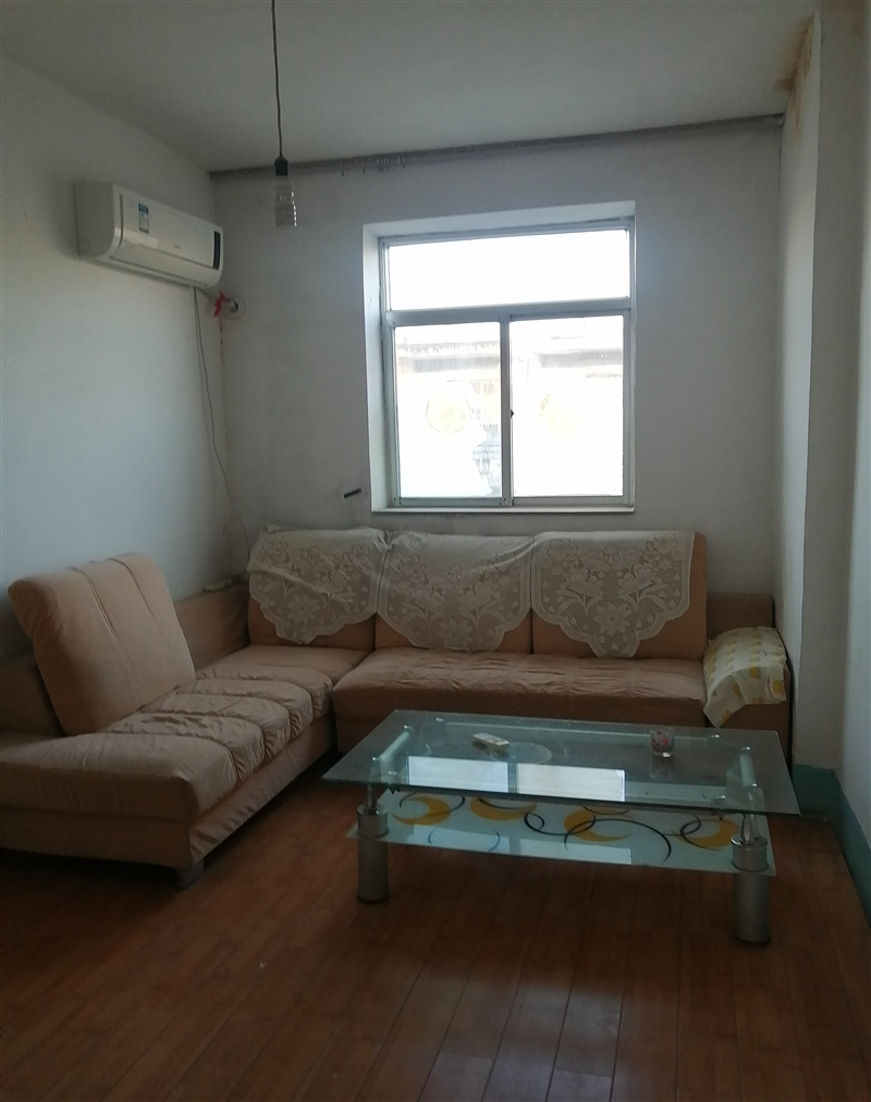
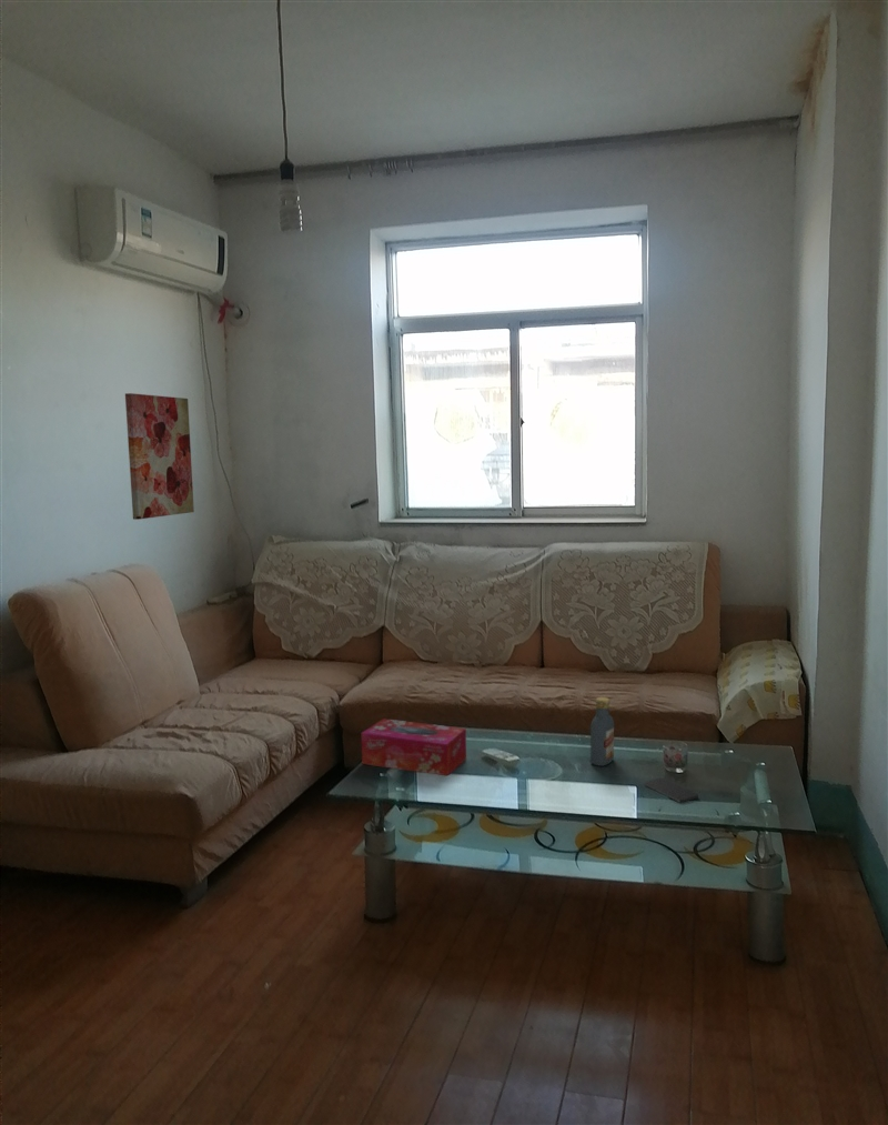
+ smartphone [644,777,699,803]
+ tissue box [361,717,467,776]
+ vodka [589,696,615,767]
+ wall art [124,392,195,521]
